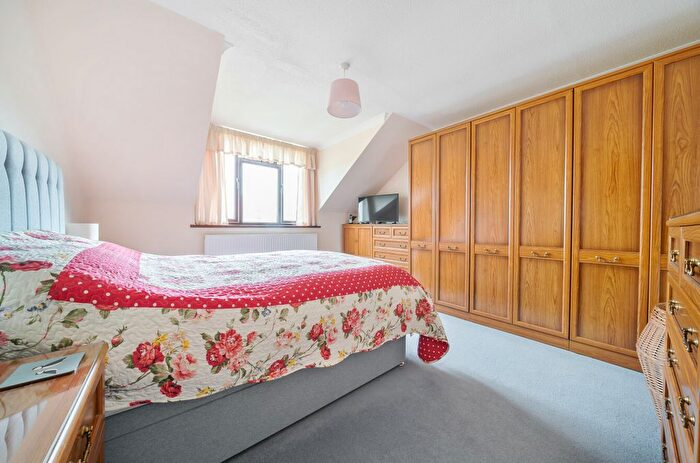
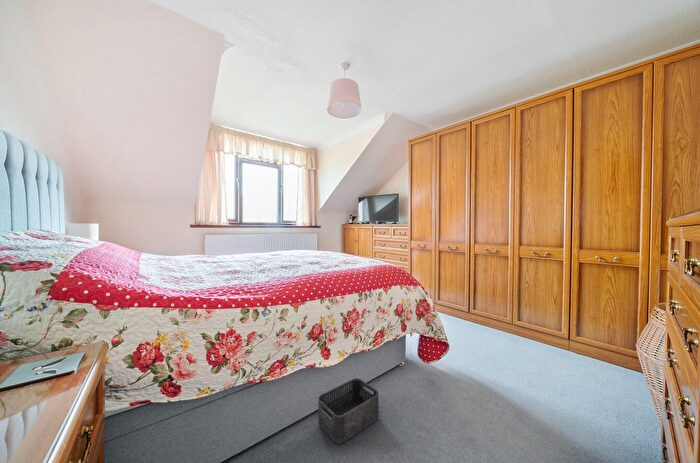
+ storage bin [317,377,380,444]
